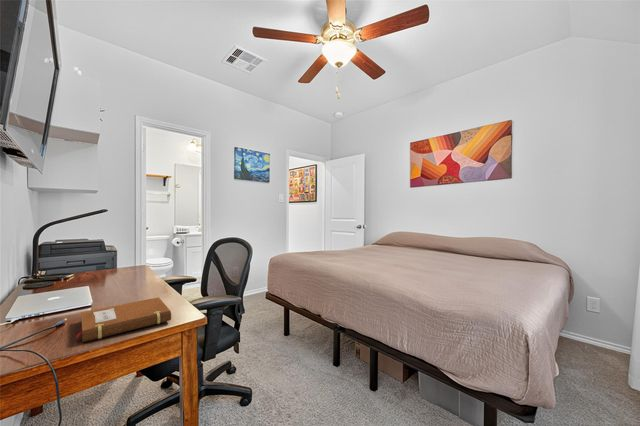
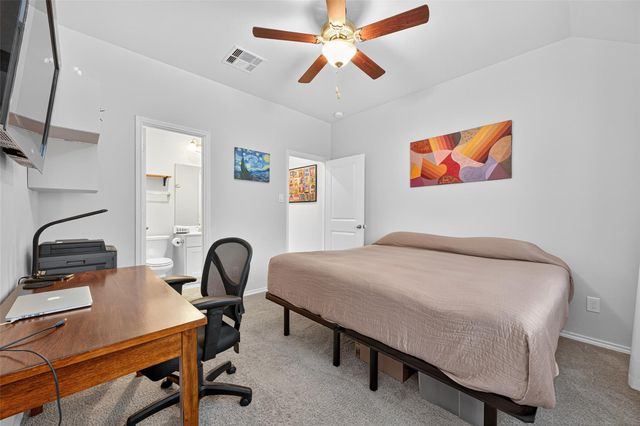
- notebook [75,296,172,343]
